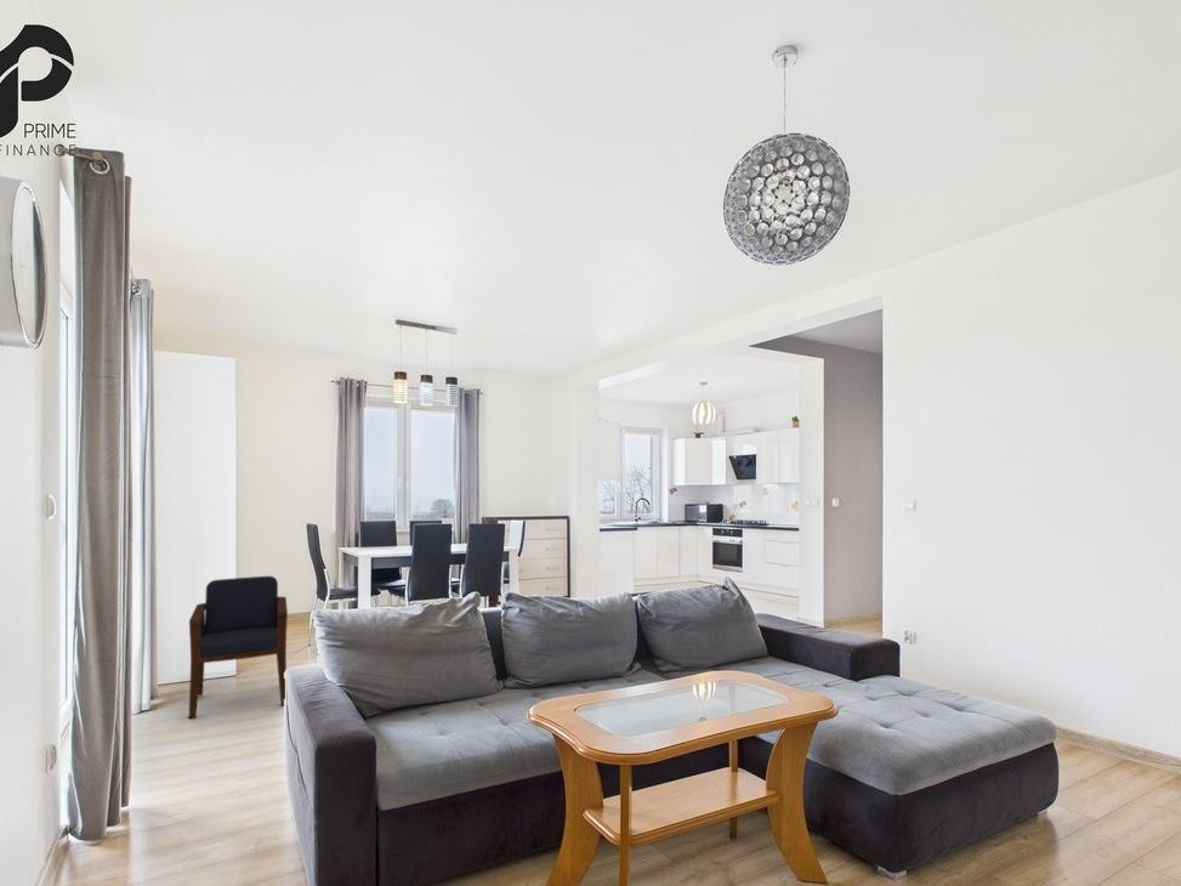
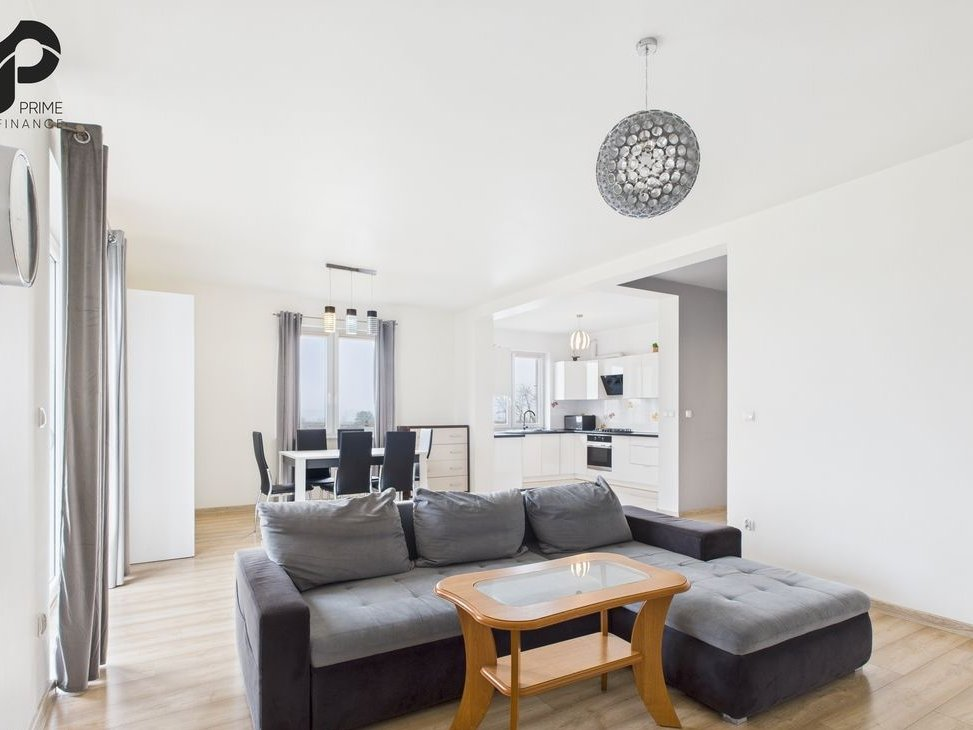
- armchair [188,575,289,720]
